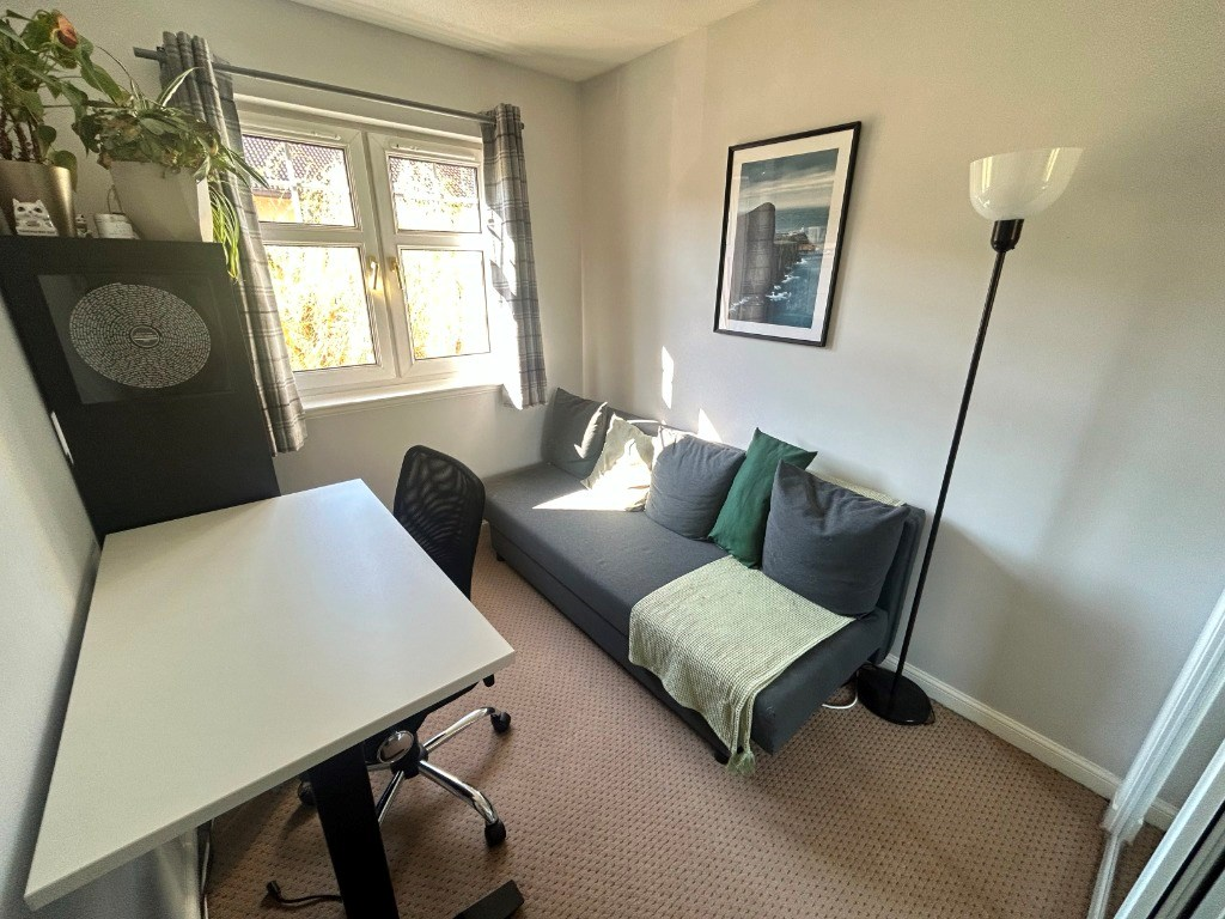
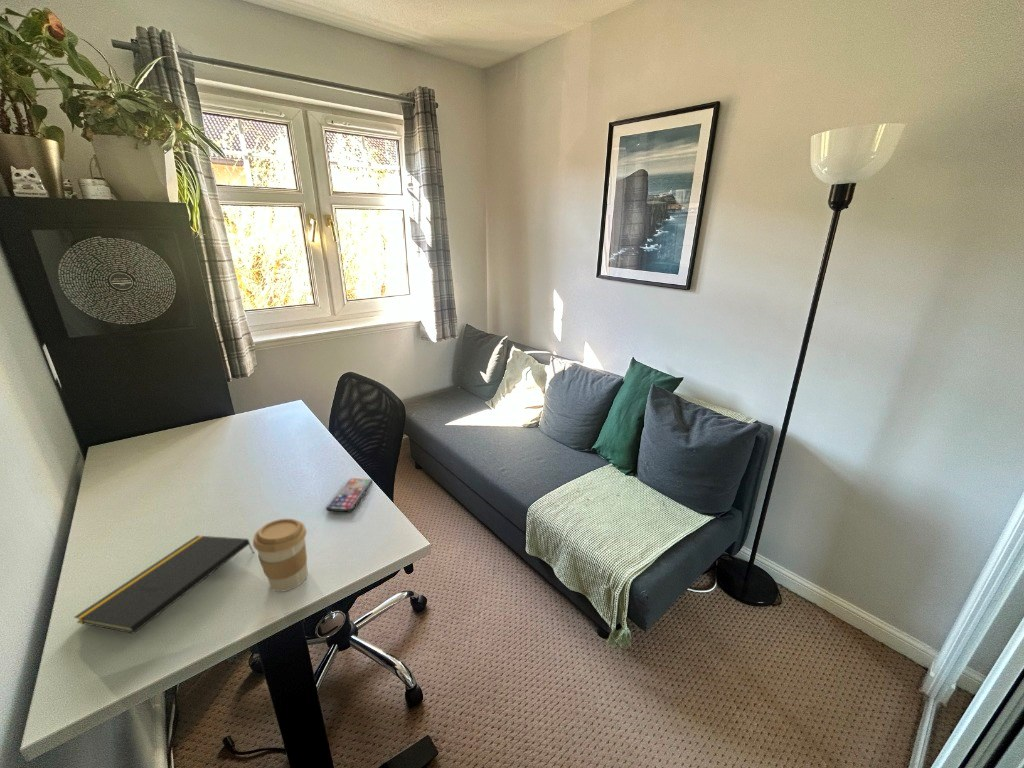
+ smartphone [325,477,374,513]
+ coffee cup [252,518,309,593]
+ notepad [73,535,255,635]
